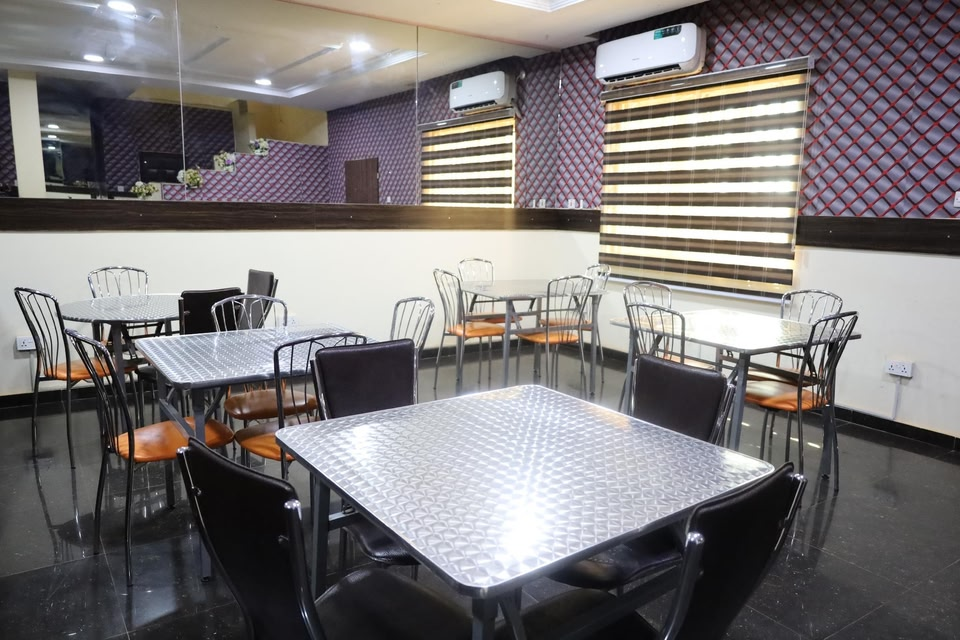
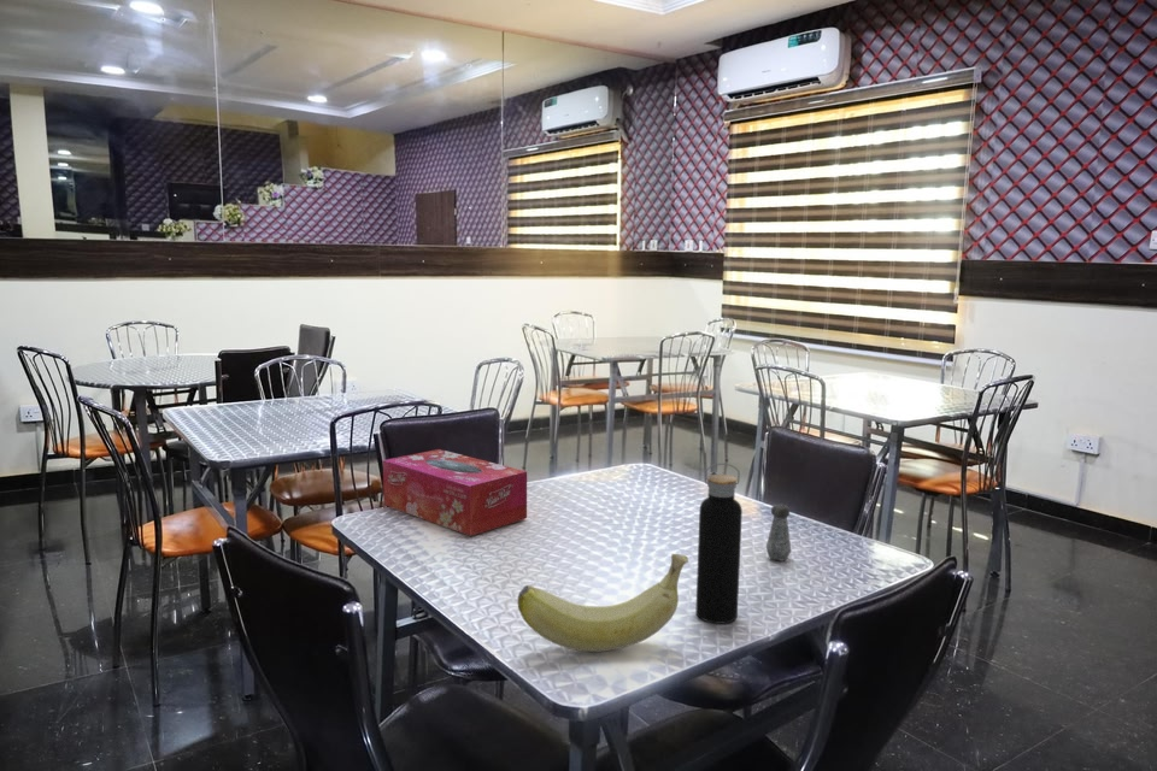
+ tissue box [382,448,528,537]
+ banana [517,553,689,653]
+ salt shaker [765,504,792,563]
+ water bottle [694,463,744,624]
